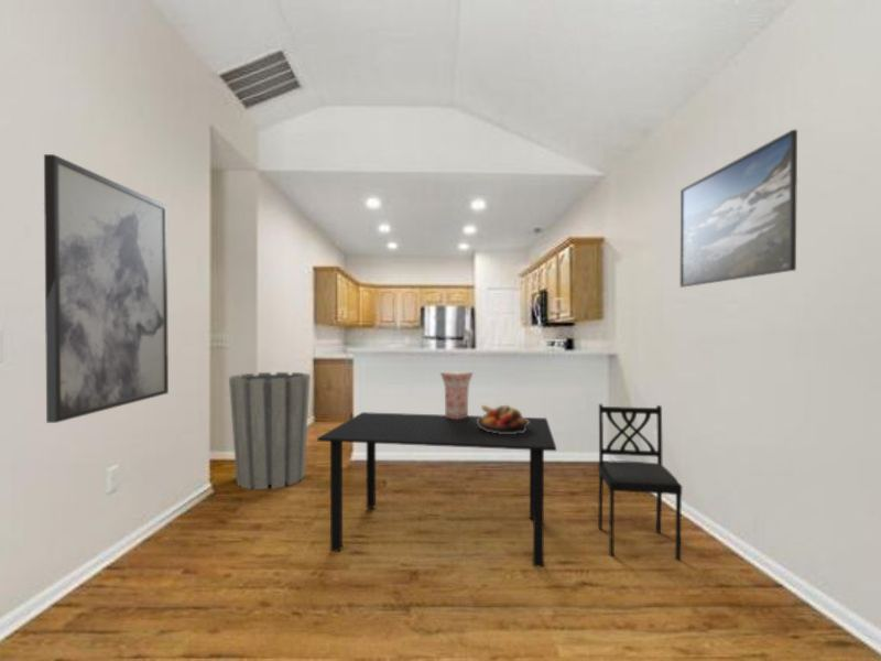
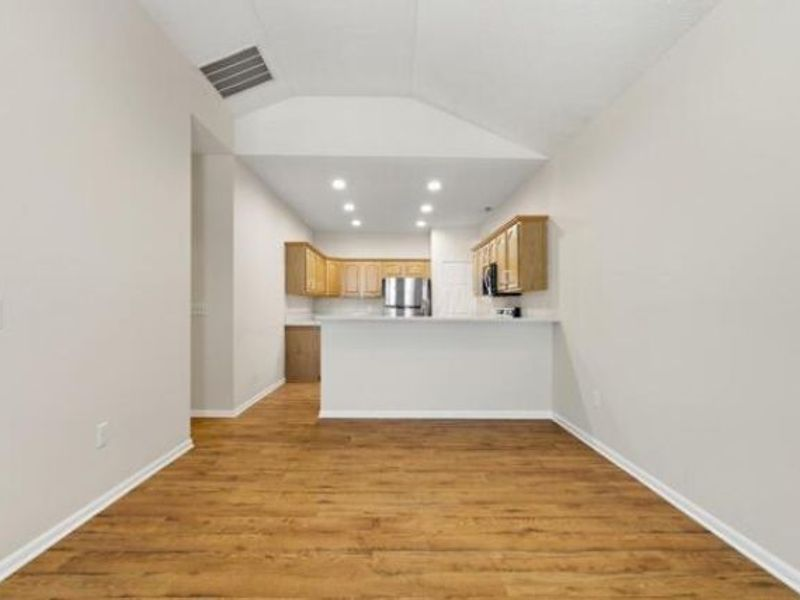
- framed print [678,129,798,289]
- wall art [43,153,170,424]
- dining set [316,403,683,568]
- vase [439,369,475,420]
- fruit bowl [477,404,530,434]
- trash can [228,371,312,490]
